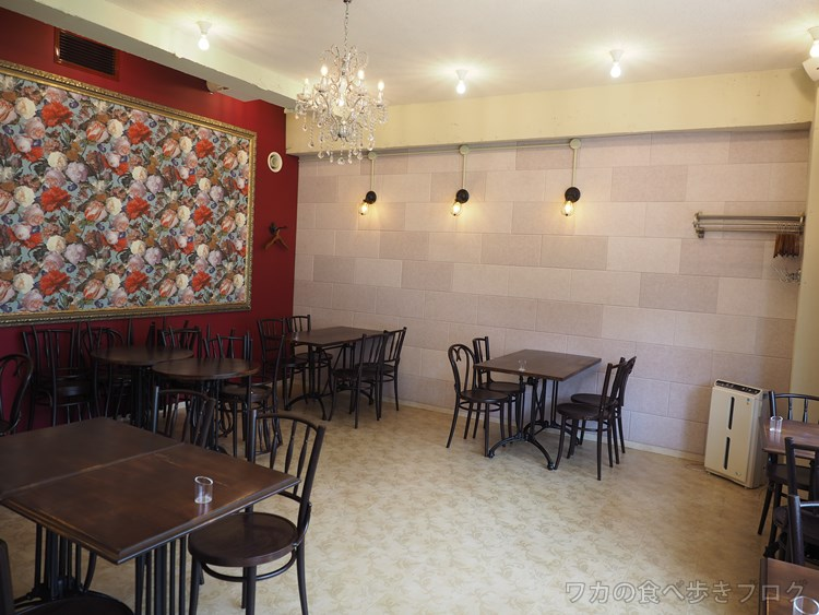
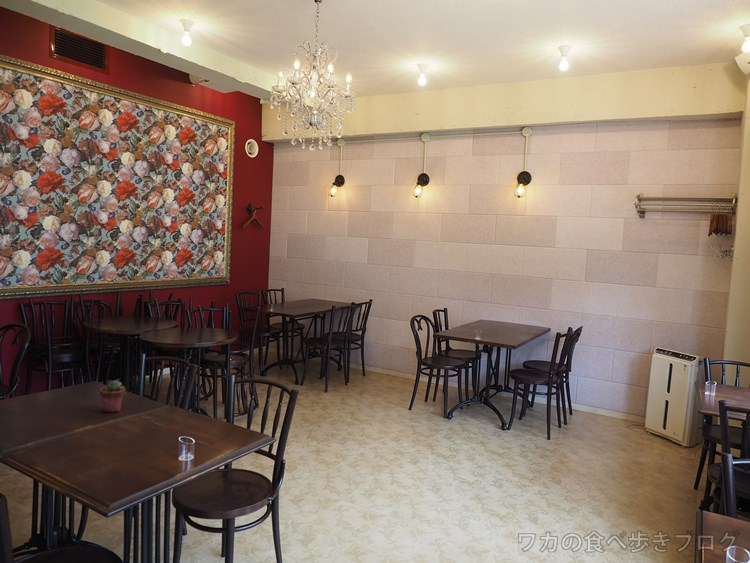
+ potted succulent [99,380,127,413]
